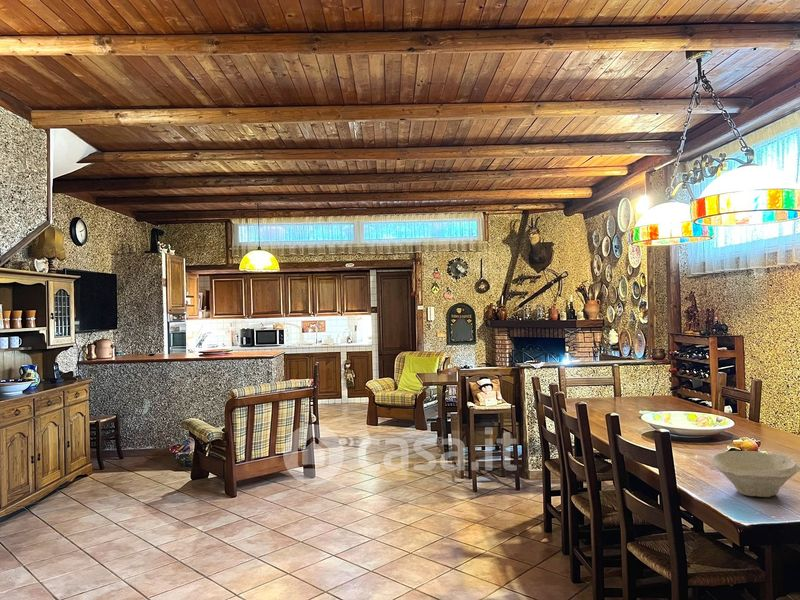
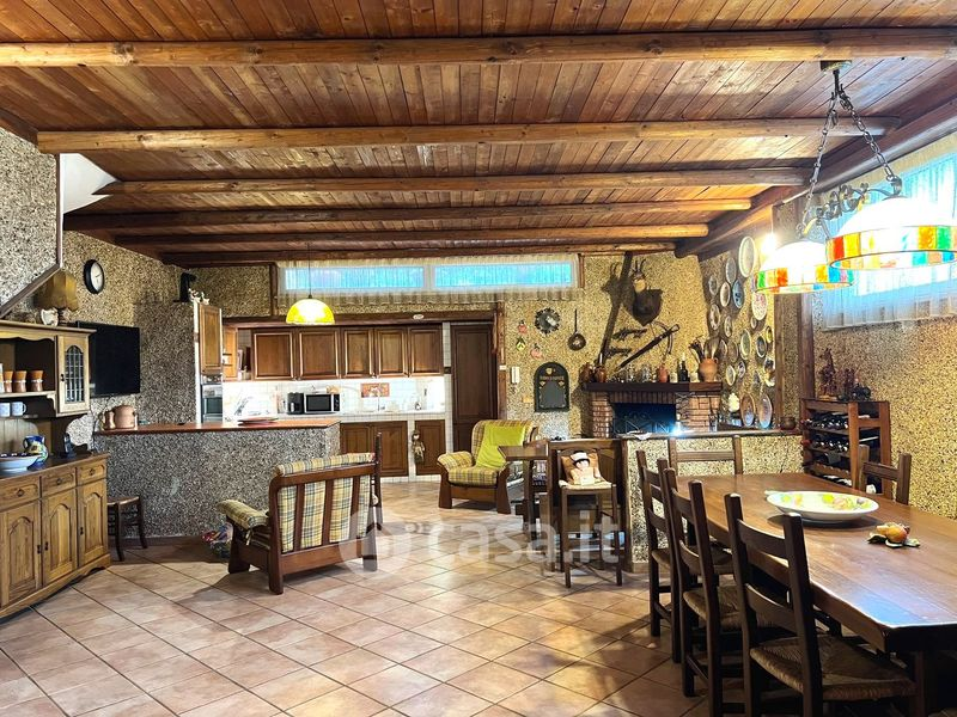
- bowl [710,450,800,498]
